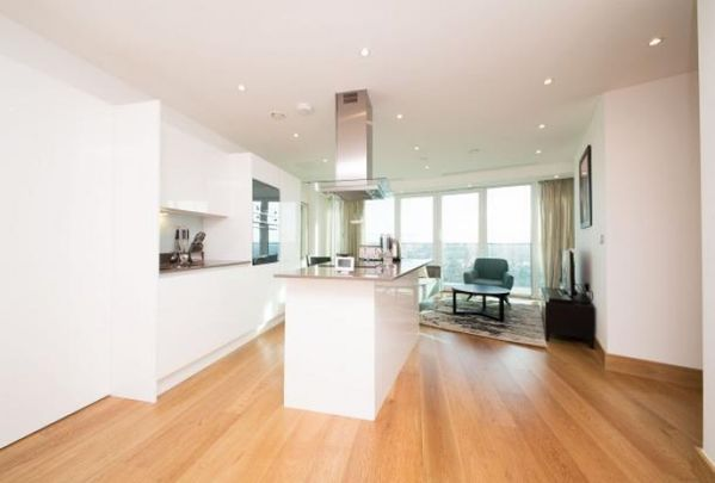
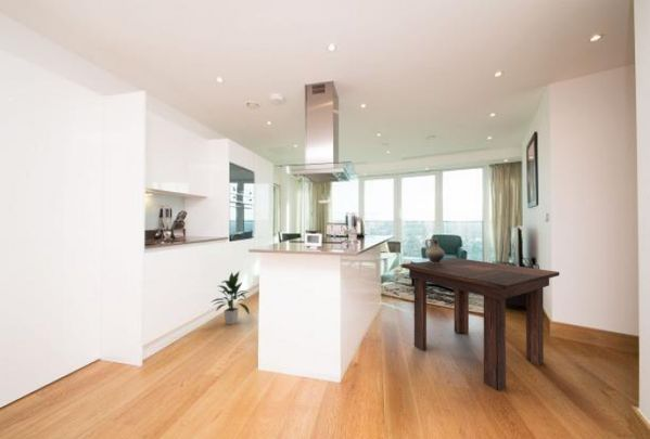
+ dining table [400,257,560,392]
+ indoor plant [211,270,251,325]
+ ceramic jug [423,237,446,263]
